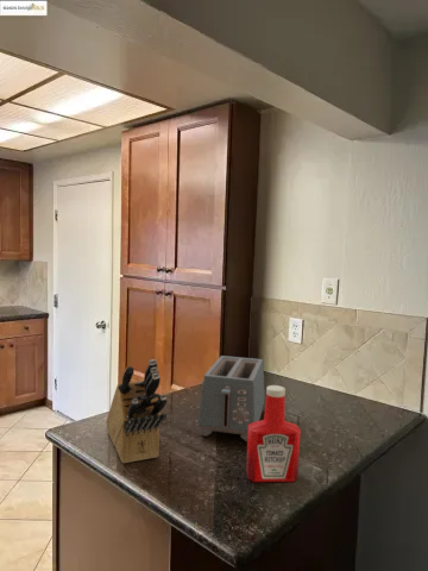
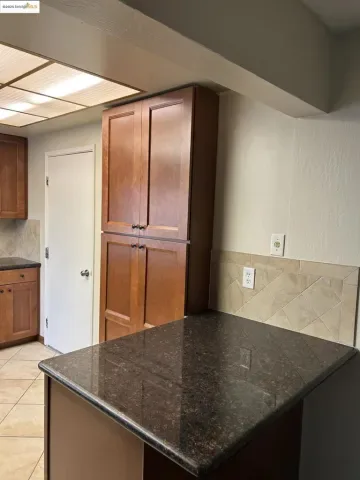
- soap bottle [245,384,302,483]
- knife block [105,358,168,464]
- toaster [196,354,266,443]
